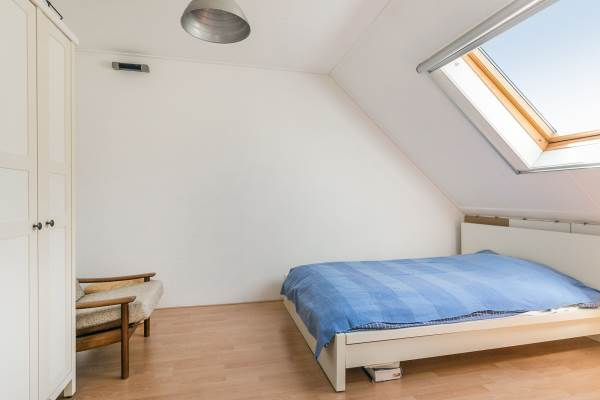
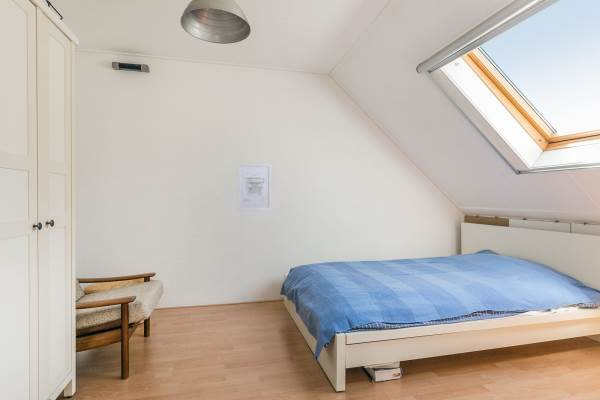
+ wall art [236,162,273,212]
